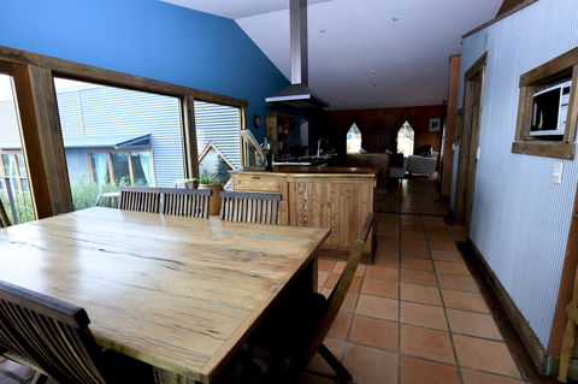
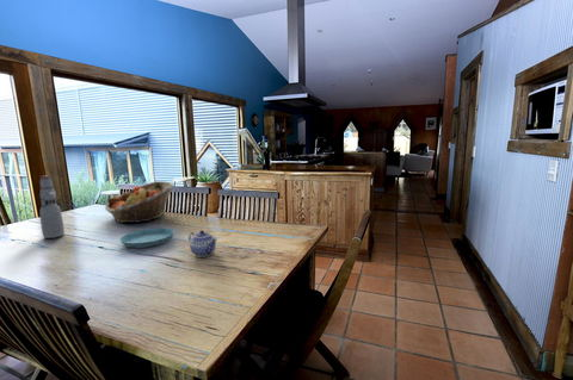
+ bottle [38,175,66,239]
+ saucer [119,228,175,249]
+ teapot [187,229,218,258]
+ fruit basket [104,180,175,224]
